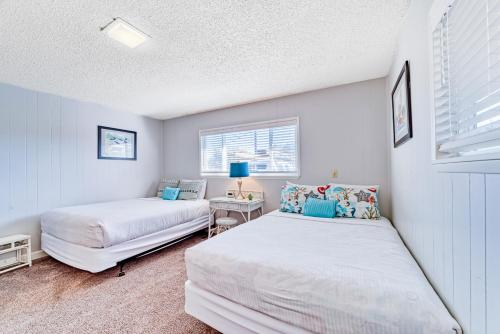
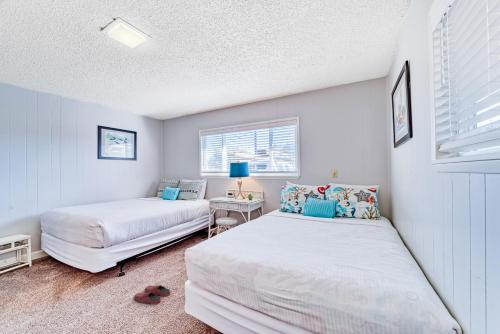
+ slippers [133,284,171,306]
